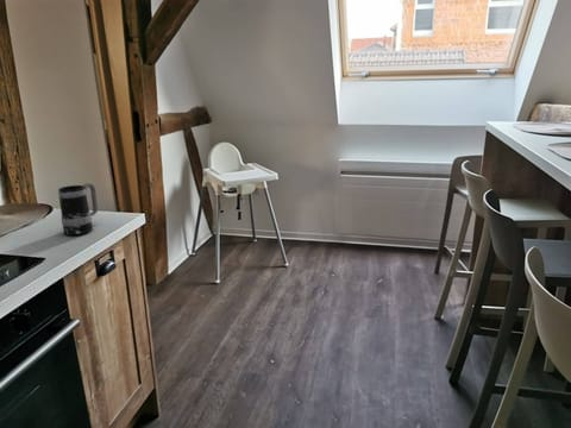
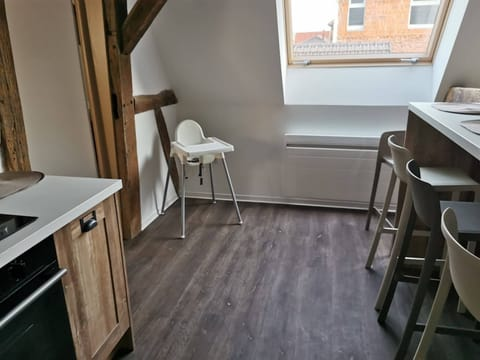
- mug [57,182,99,237]
